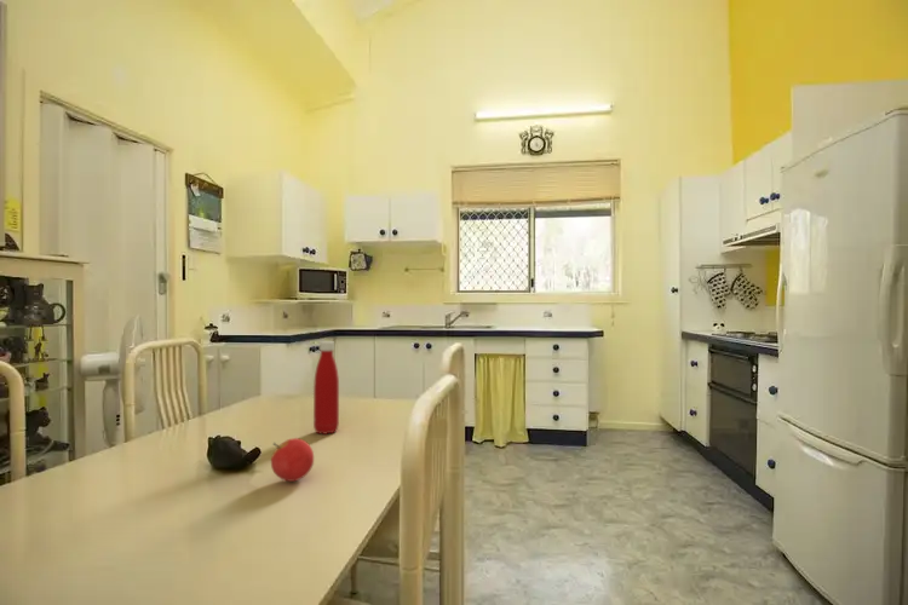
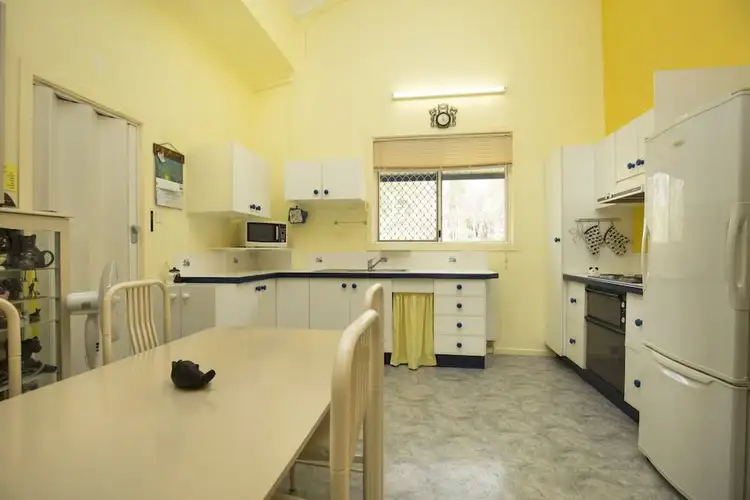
- bottle [312,340,340,436]
- fruit [270,437,315,483]
